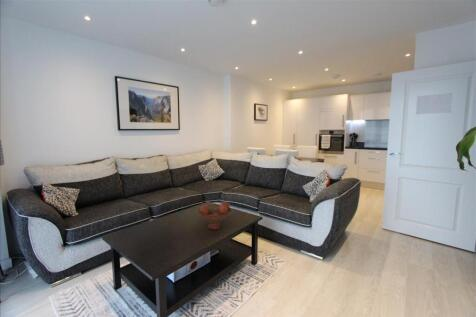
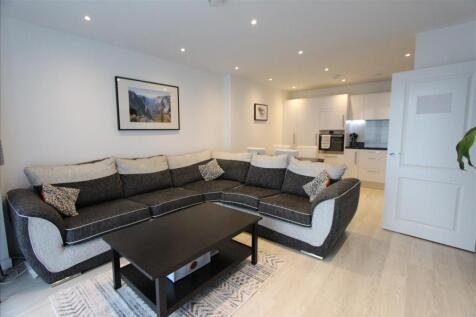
- fruit bowl [196,201,233,231]
